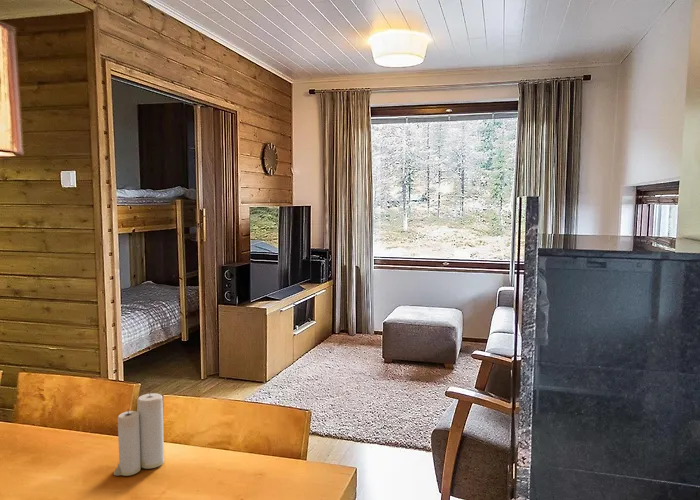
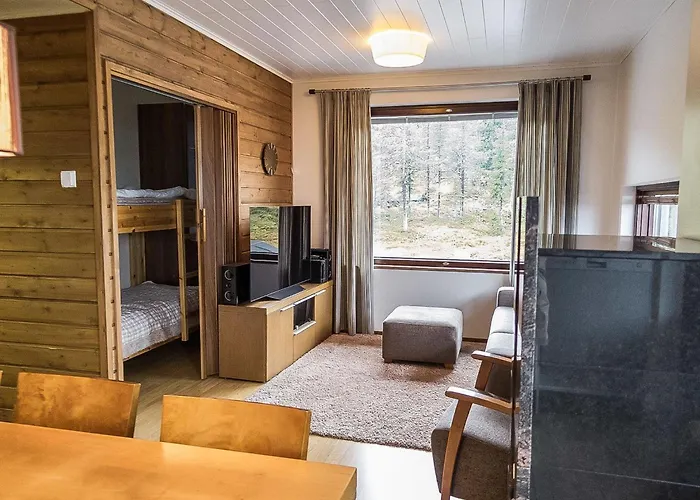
- candle [113,388,165,477]
